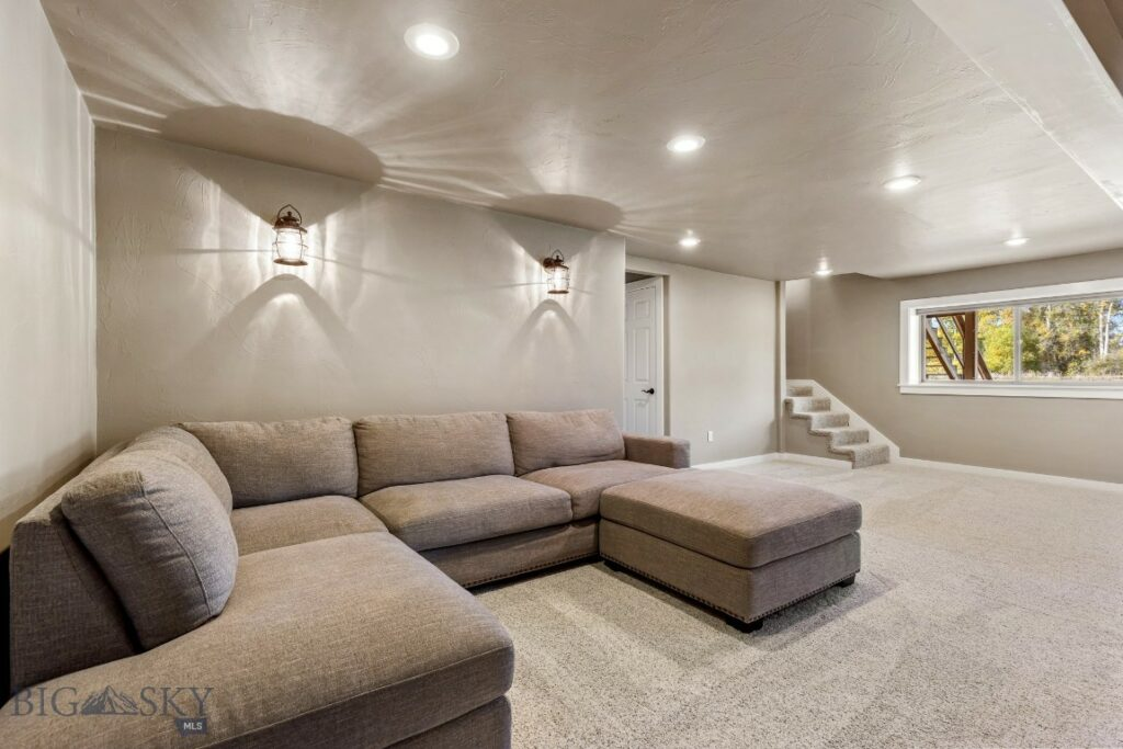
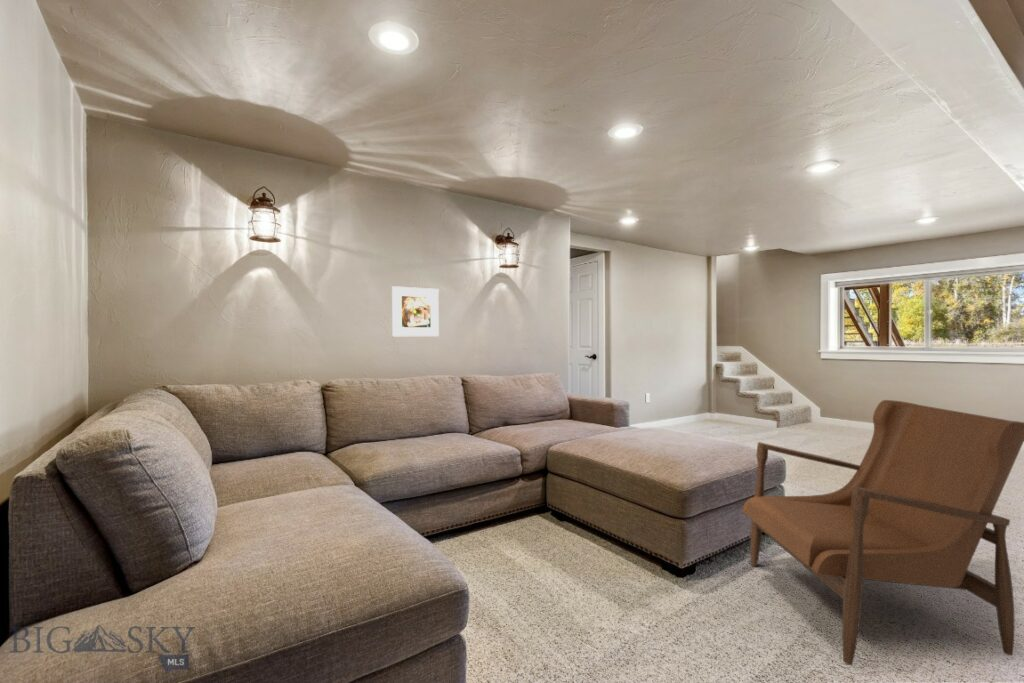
+ armchair [741,399,1024,666]
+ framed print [391,285,440,337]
